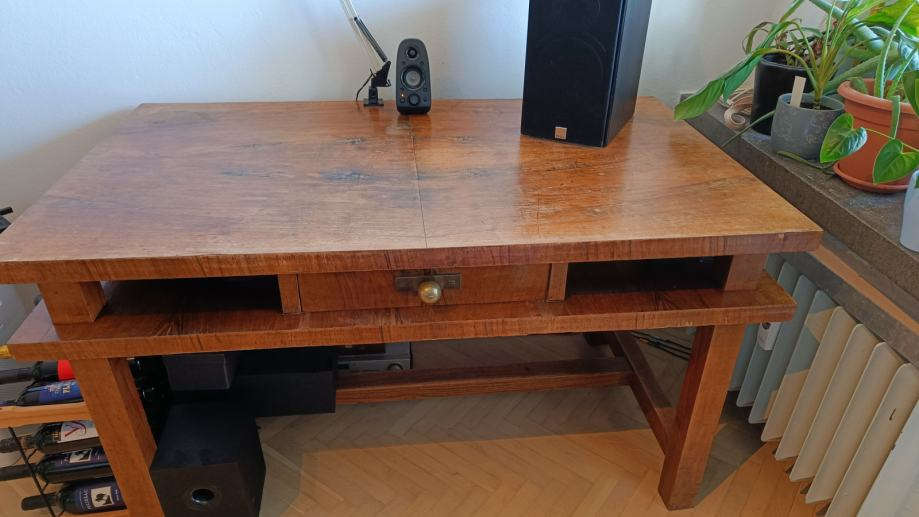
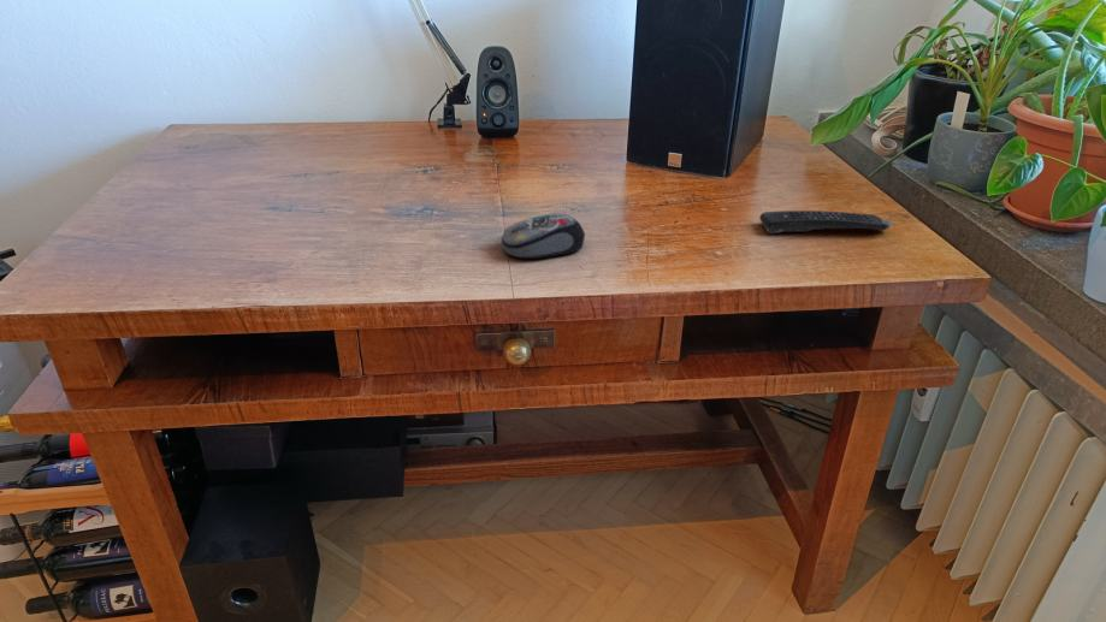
+ computer mouse [501,212,586,260]
+ remote control [758,209,893,235]
